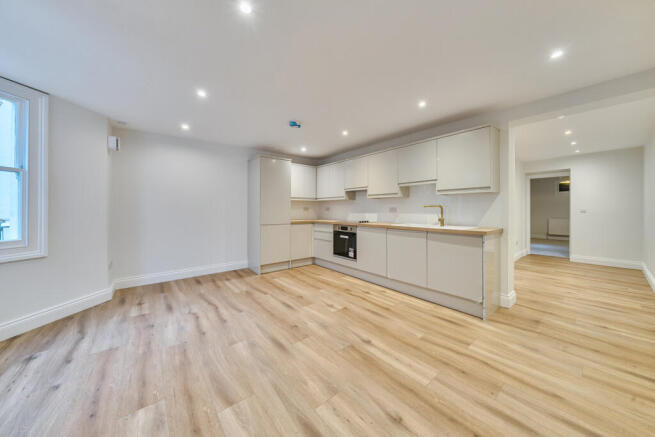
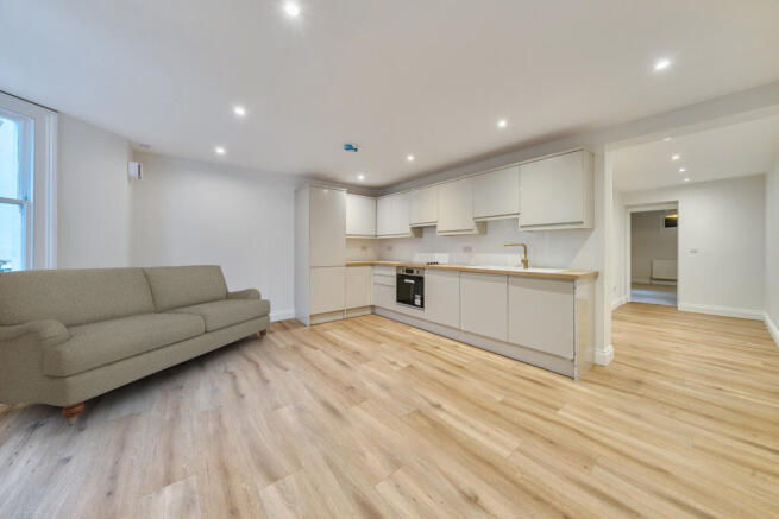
+ sofa [0,264,271,428]
